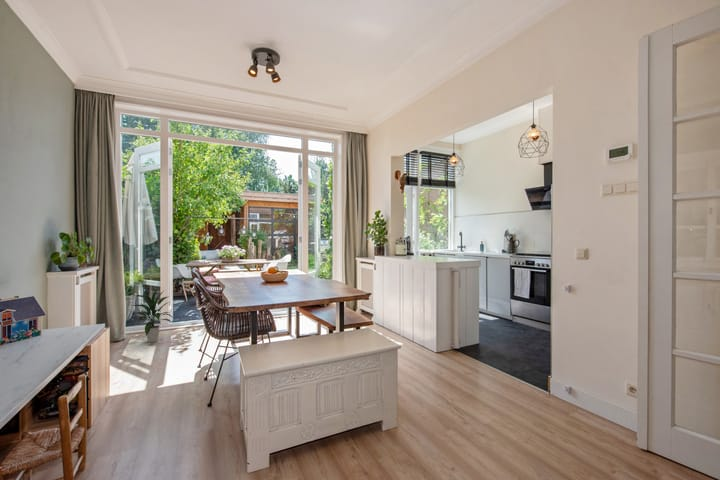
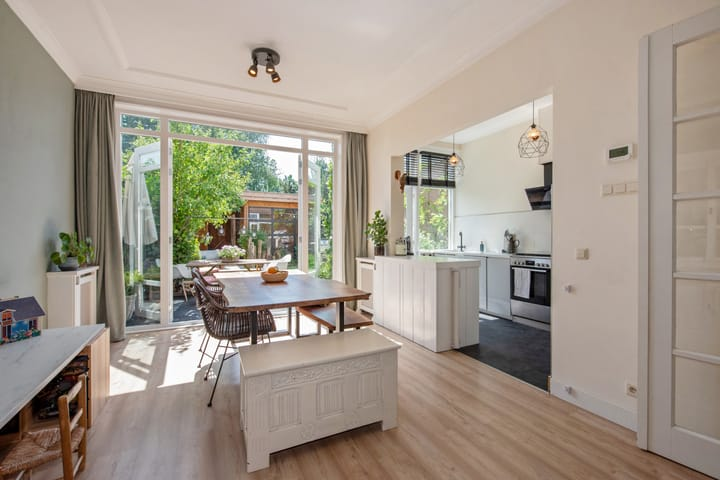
- indoor plant [130,287,175,344]
